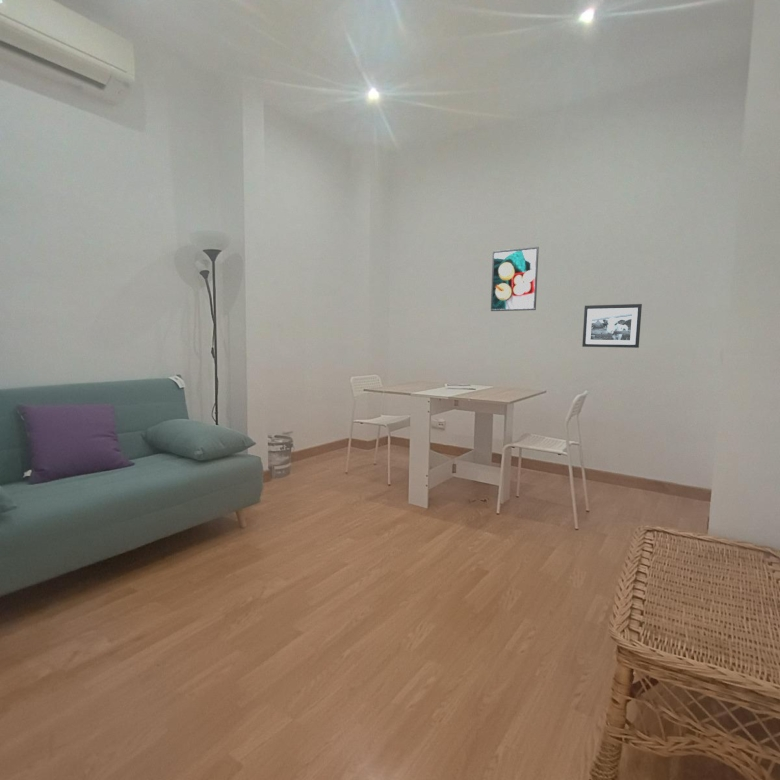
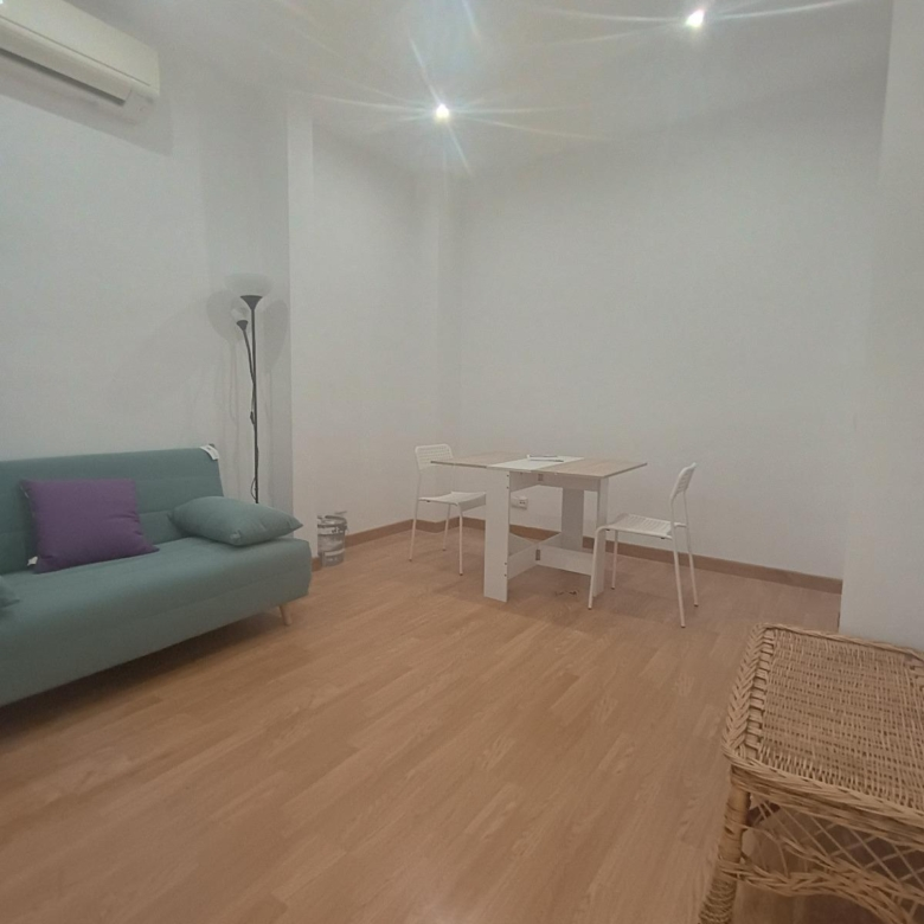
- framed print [490,246,540,312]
- picture frame [581,303,643,349]
